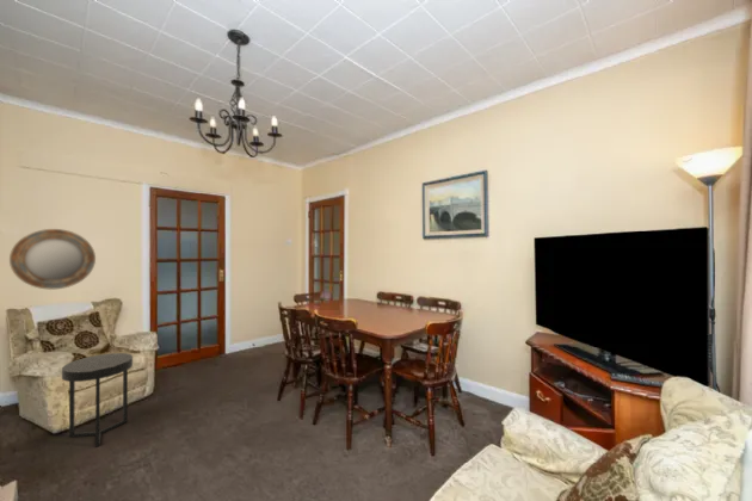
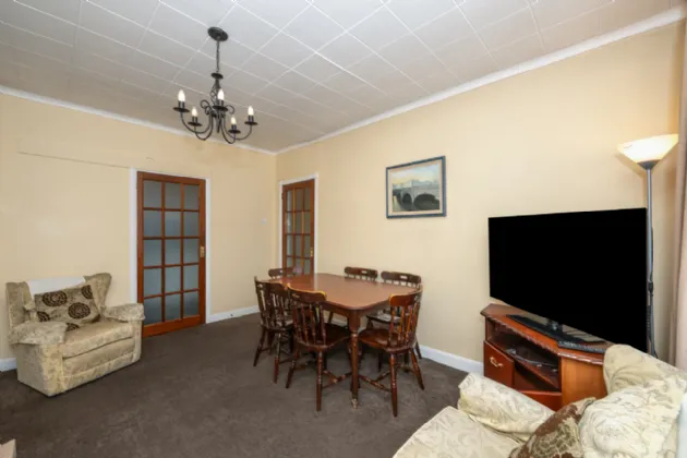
- home mirror [8,228,97,291]
- side table [61,352,134,449]
